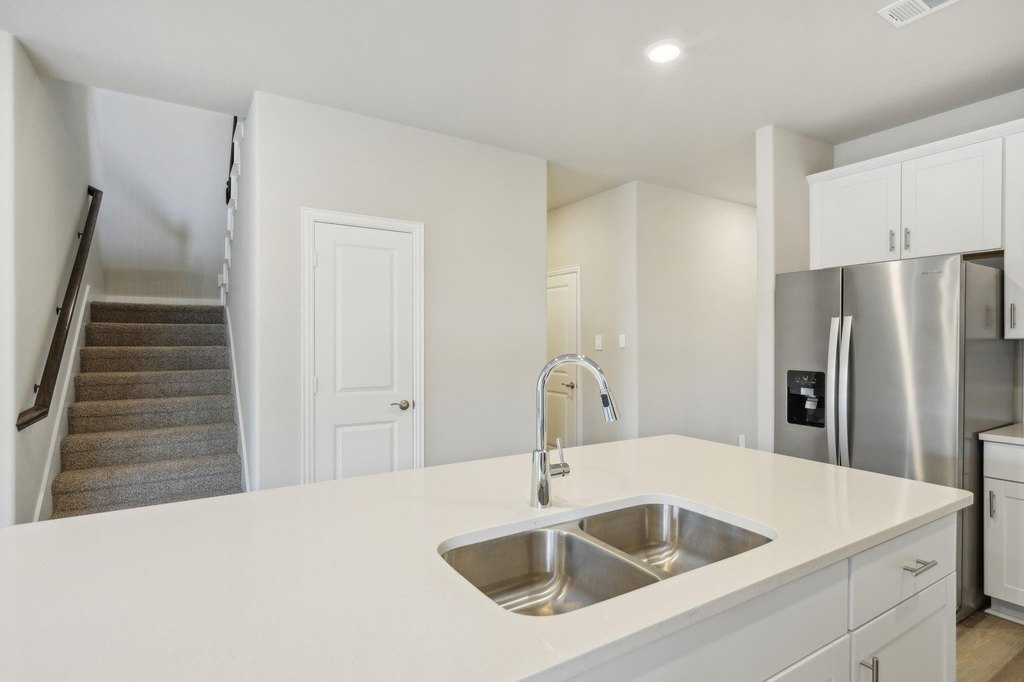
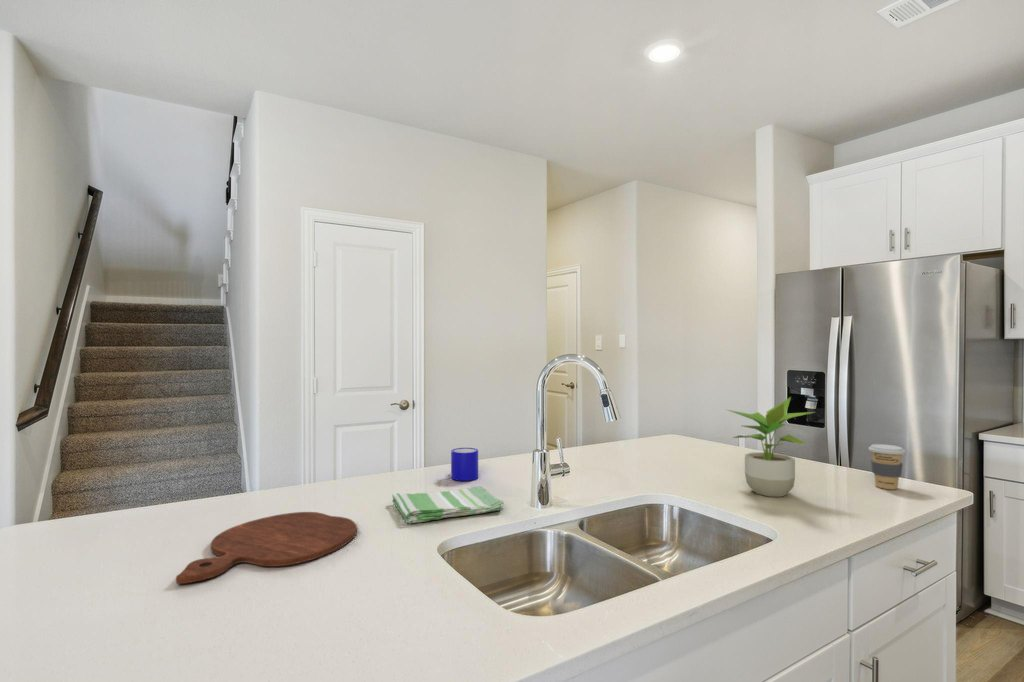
+ cutting board [175,511,358,585]
+ mug [450,447,479,482]
+ coffee cup [867,443,906,490]
+ potted plant [724,396,816,498]
+ dish towel [391,485,505,524]
